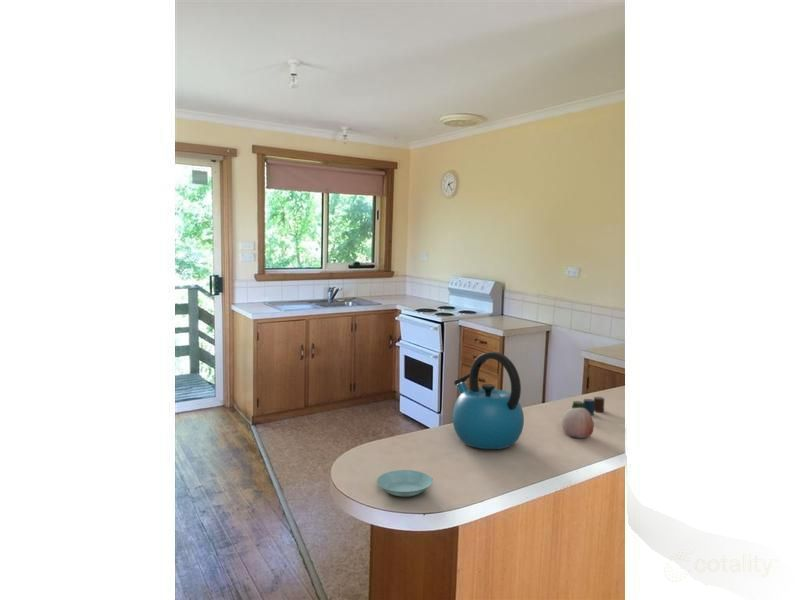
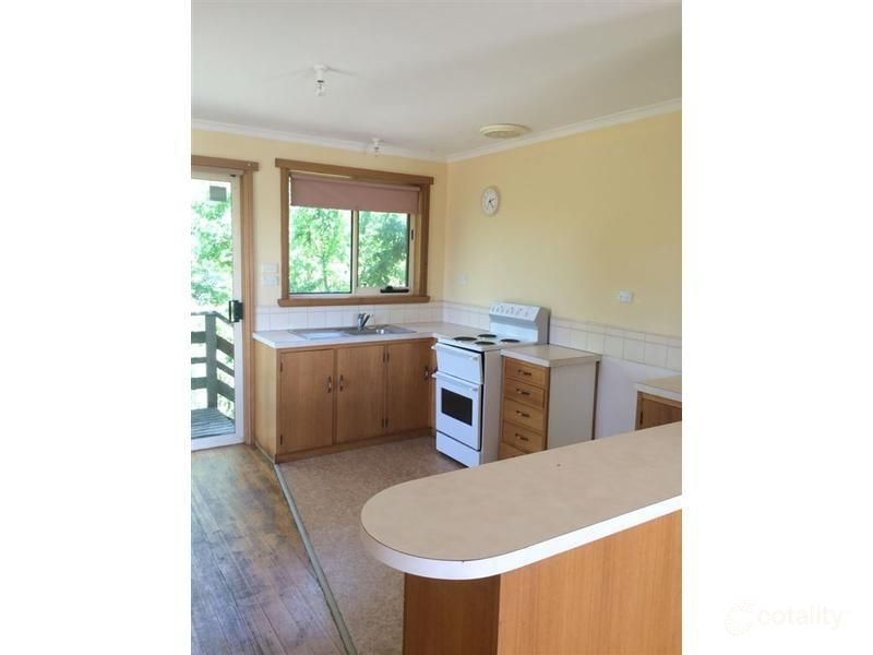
- apple [561,407,595,439]
- kettle [452,351,525,450]
- saucer [376,469,433,498]
- cup [571,396,605,416]
